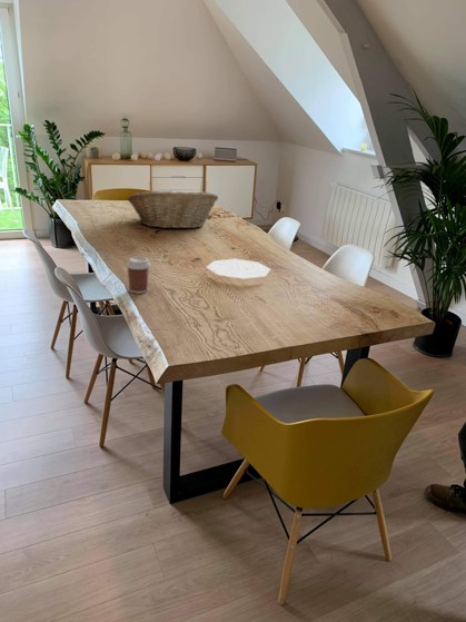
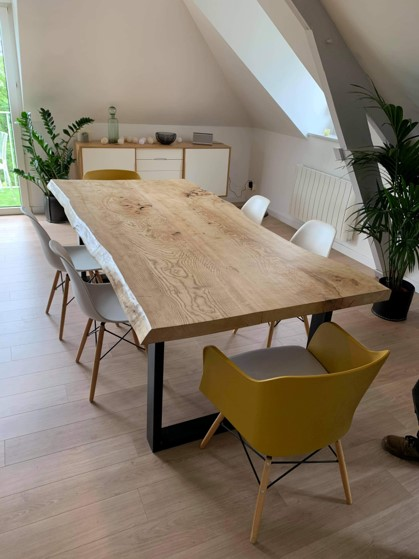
- coffee cup [125,256,152,295]
- plate [206,258,271,279]
- fruit basket [126,189,219,230]
